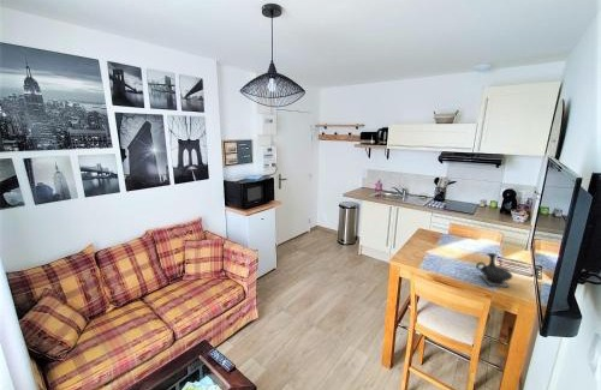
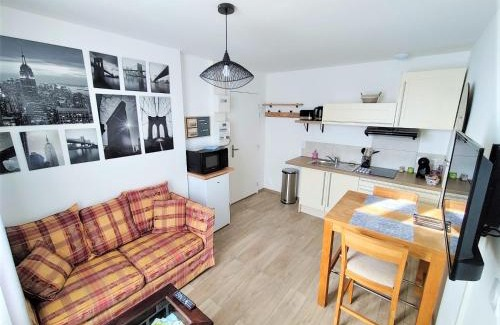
- teapot [475,252,513,288]
